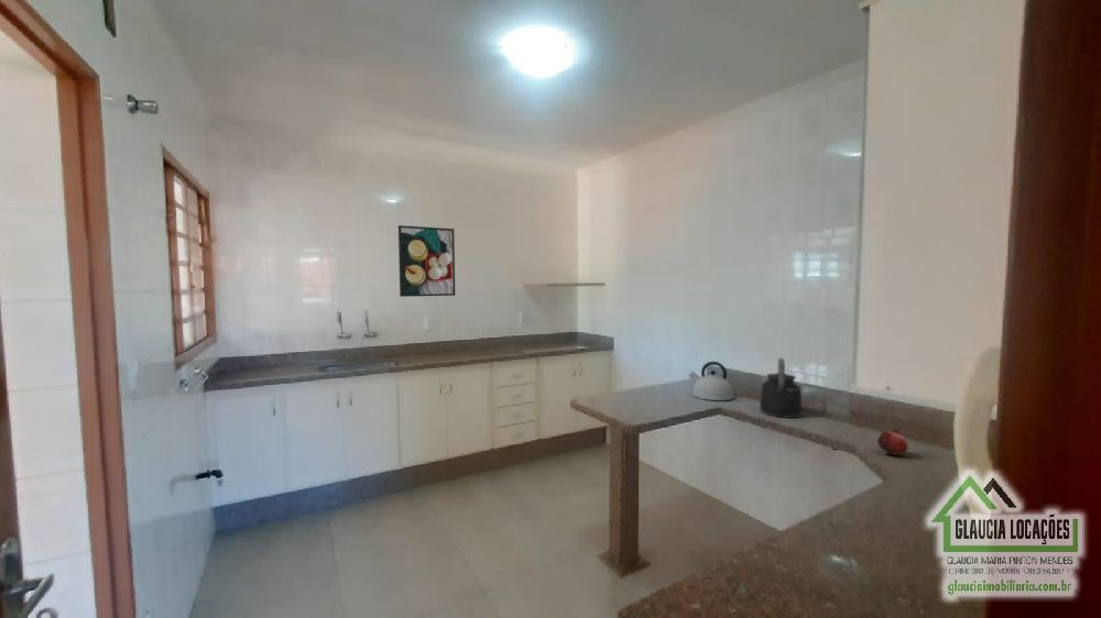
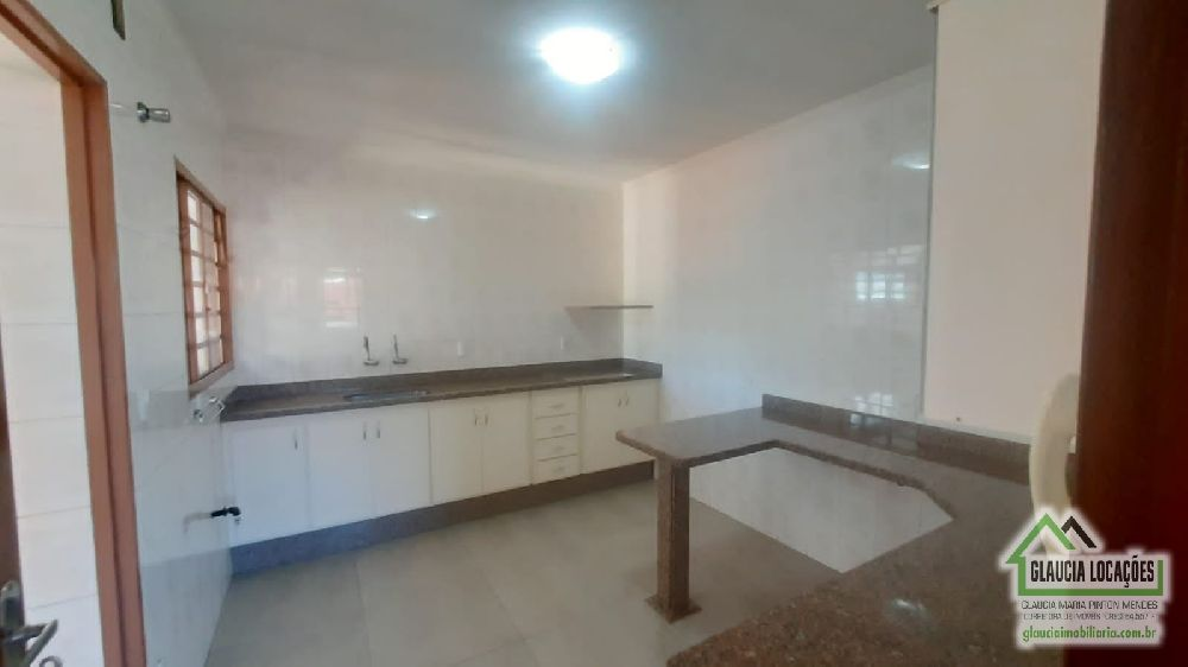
- kettle [759,357,803,419]
- fruit [876,427,909,456]
- kettle [687,361,735,401]
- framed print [397,224,456,298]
